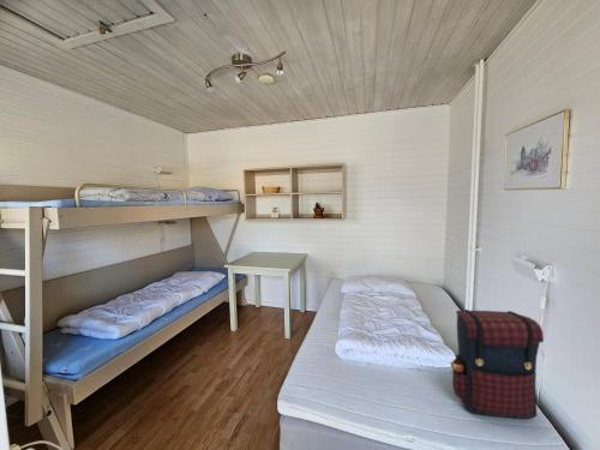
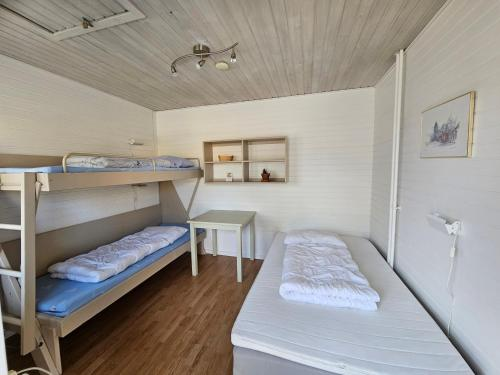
- satchel [451,308,545,420]
